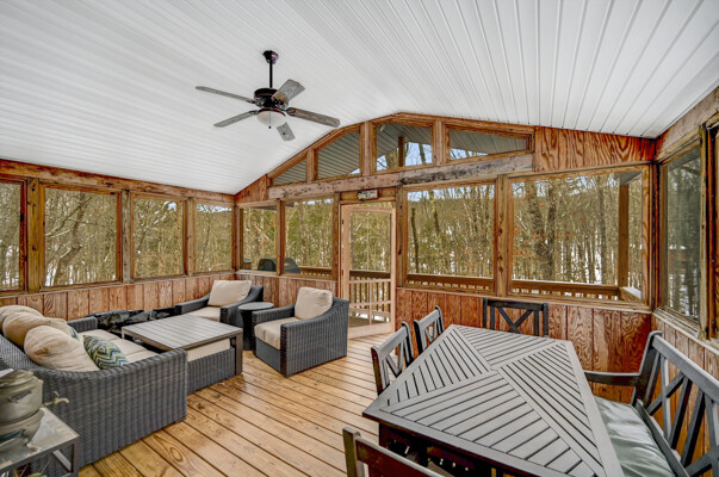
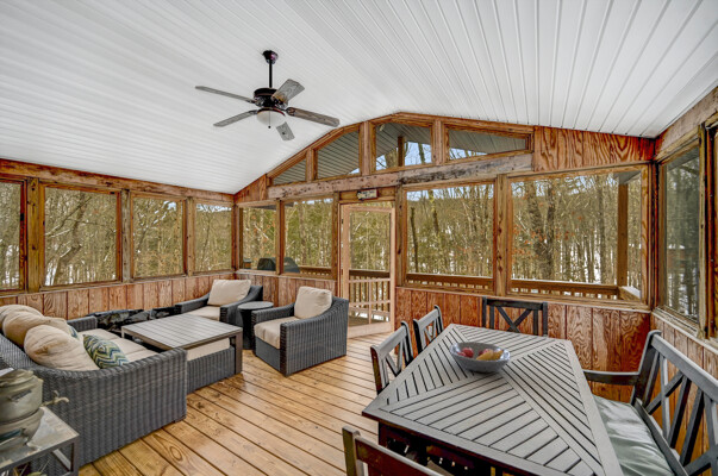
+ fruit bowl [448,340,512,374]
